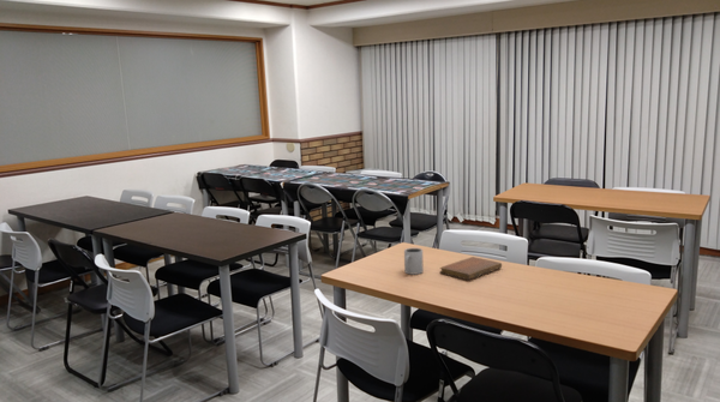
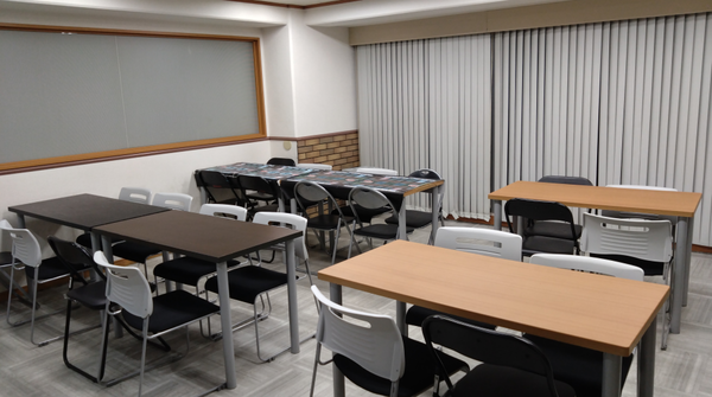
- mug [403,247,425,276]
- notebook [438,256,503,281]
